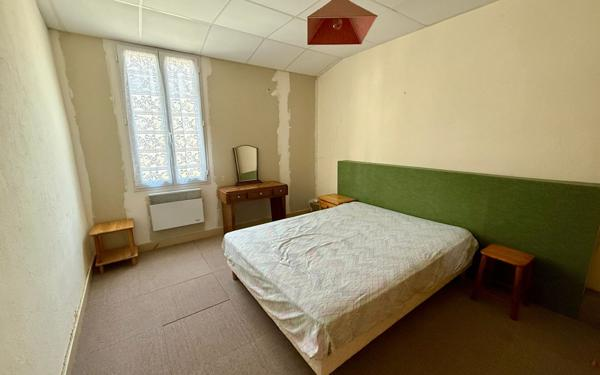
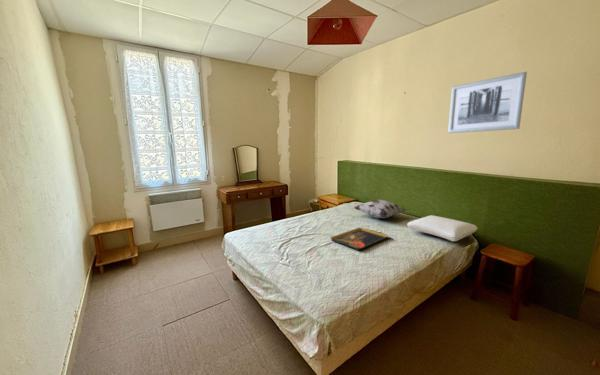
+ decorative pillow [353,198,409,220]
+ pillow [406,214,479,242]
+ wall art [447,71,528,134]
+ decorative tray [330,226,389,252]
